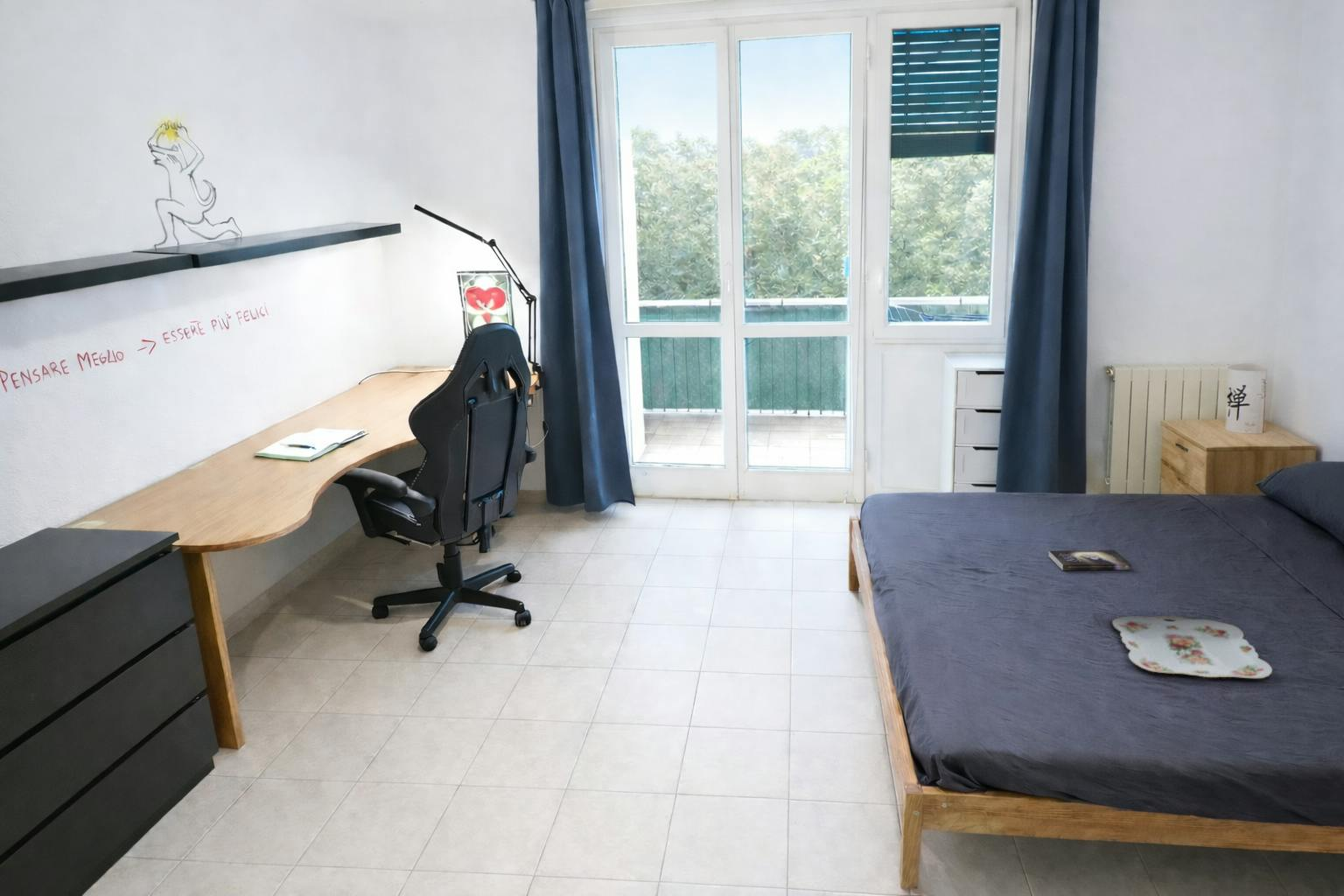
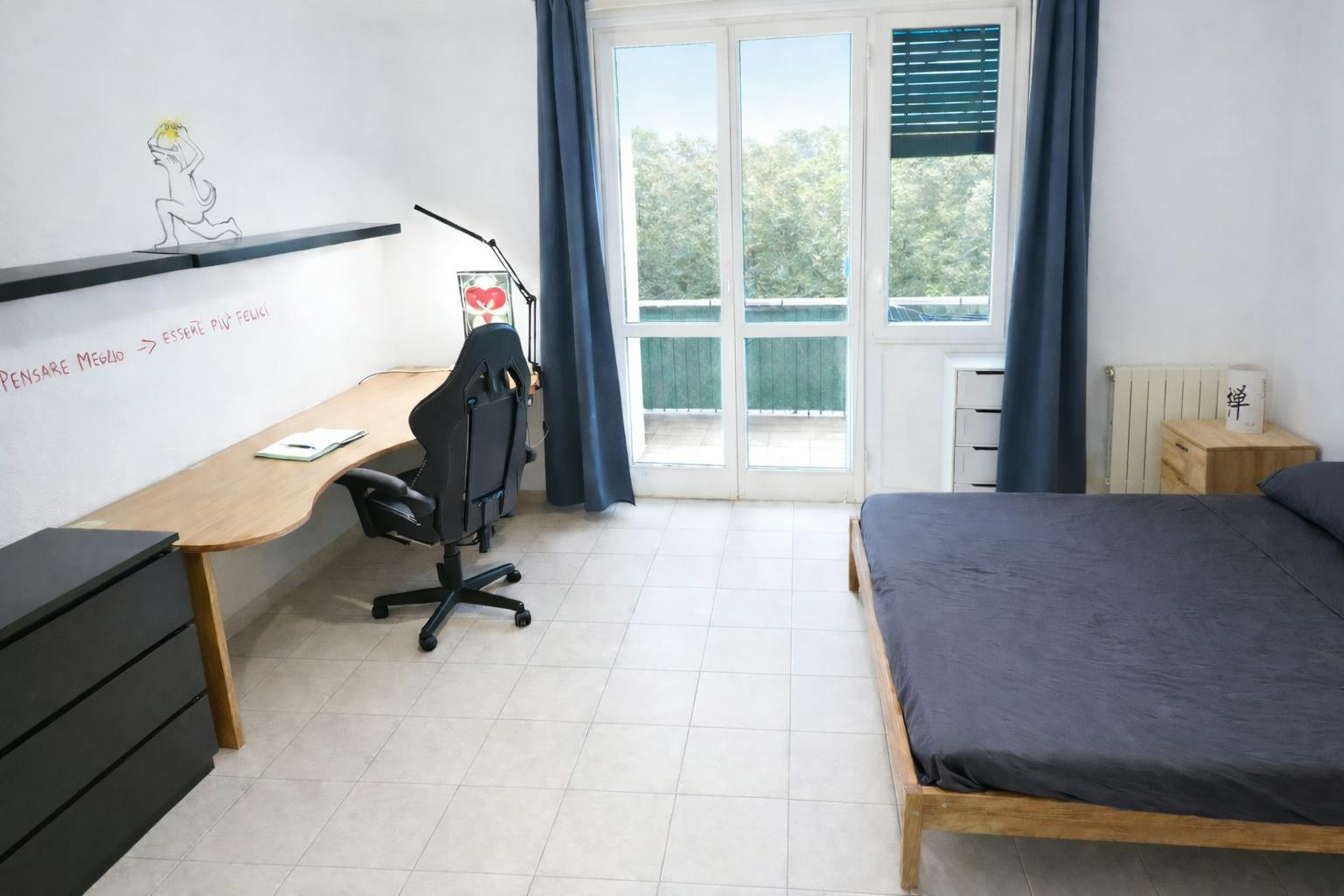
- book [1048,549,1132,571]
- serving tray [1111,615,1273,679]
